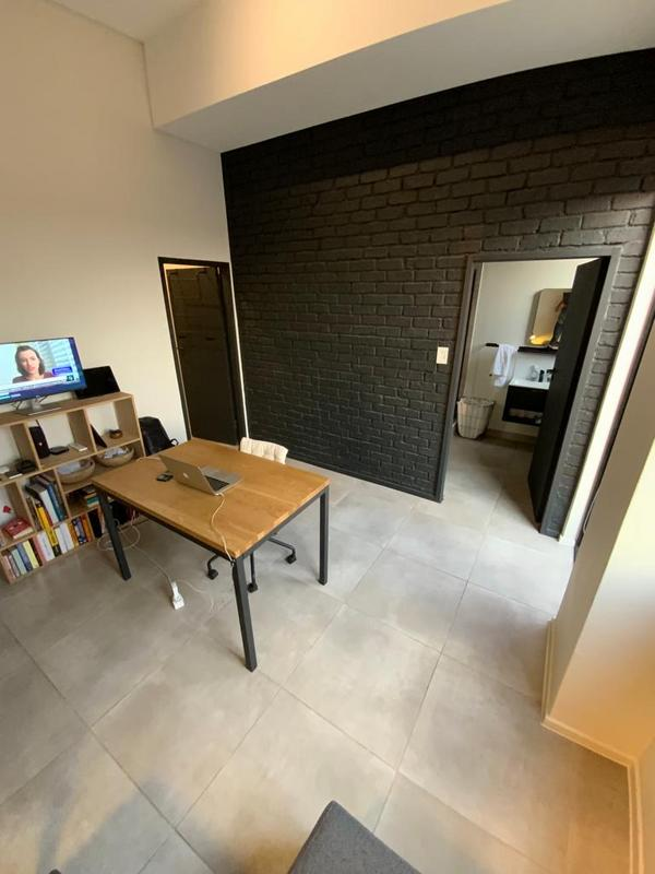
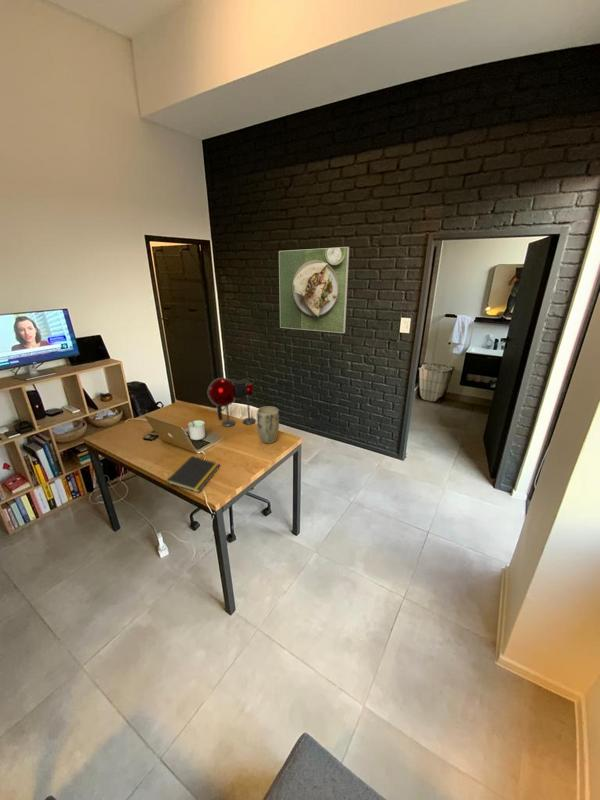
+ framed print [278,246,350,334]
+ notepad [166,455,221,493]
+ plant pot [256,406,280,445]
+ desk lamp [185,377,257,441]
